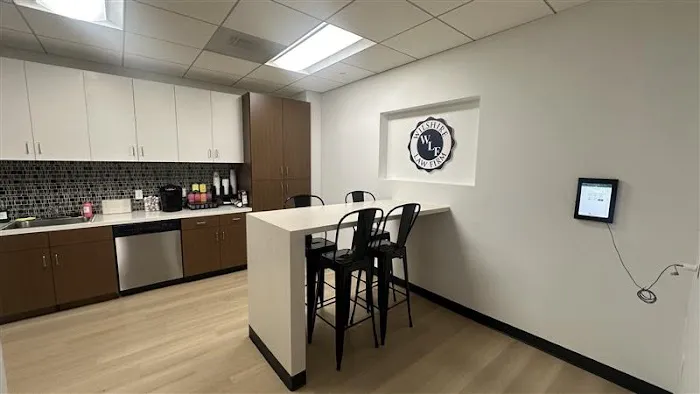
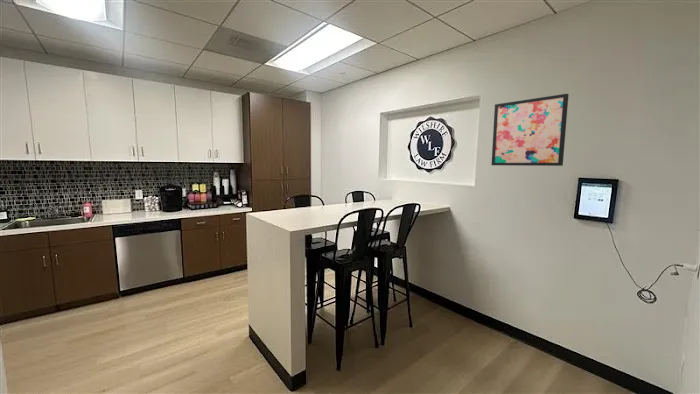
+ wall art [490,93,570,167]
